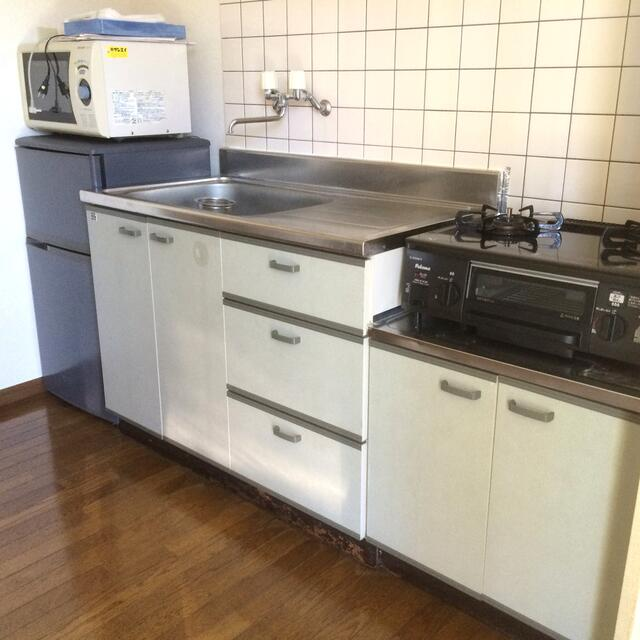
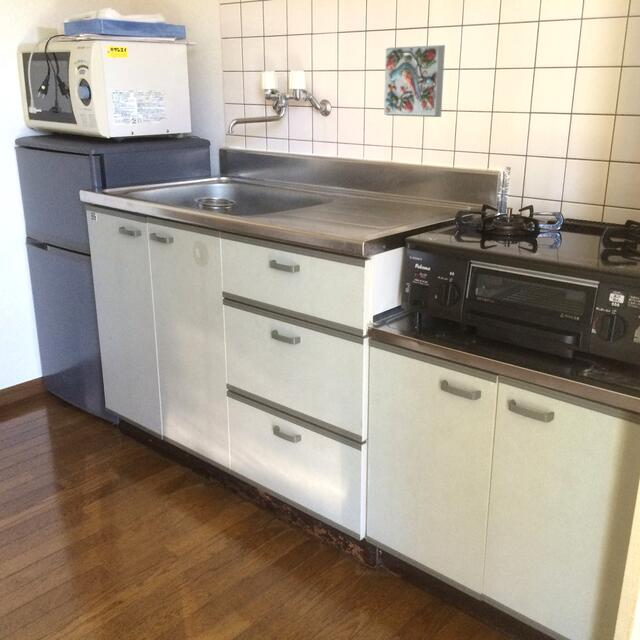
+ decorative tile [383,44,446,118]
